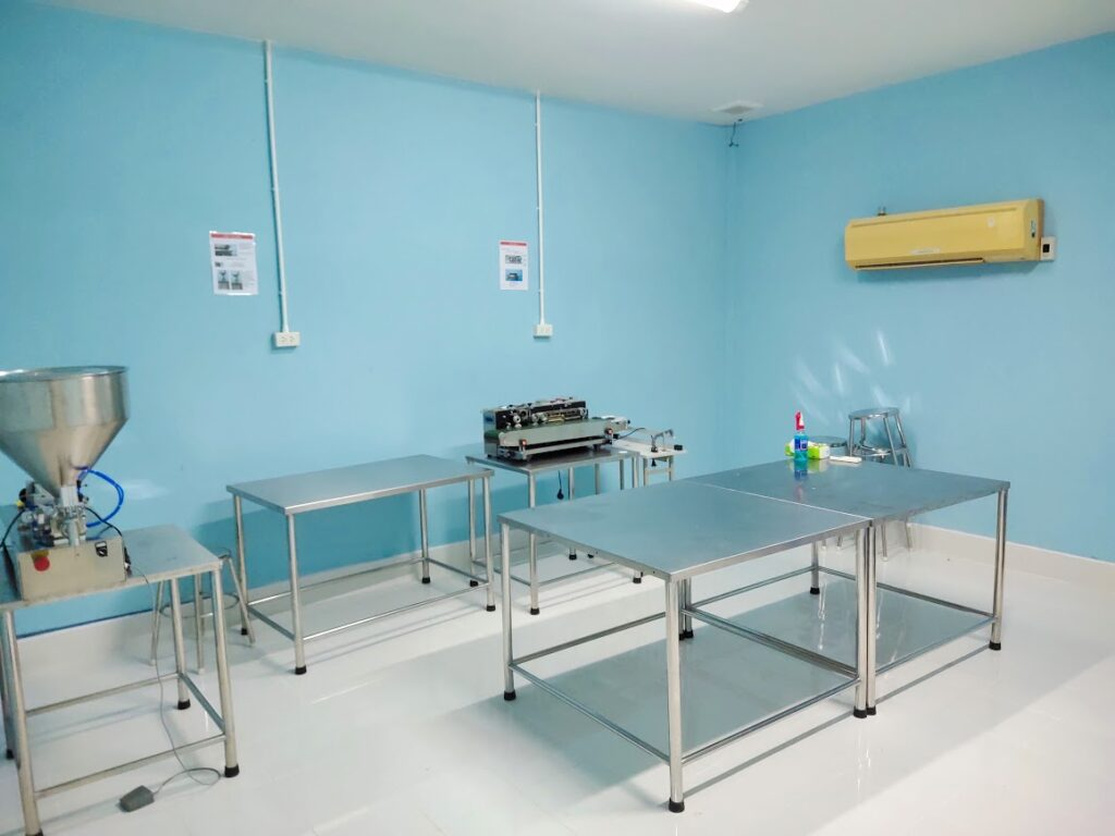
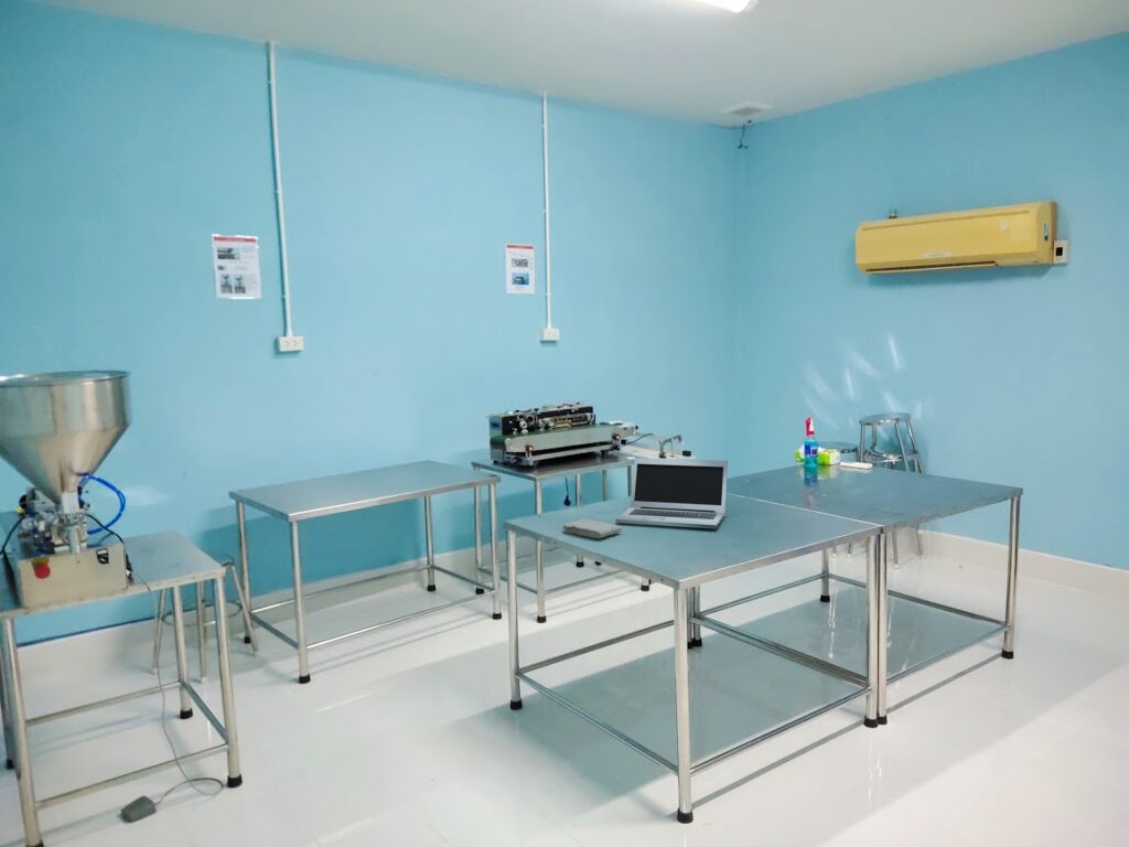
+ washcloth [561,518,623,539]
+ laptop [615,457,729,529]
